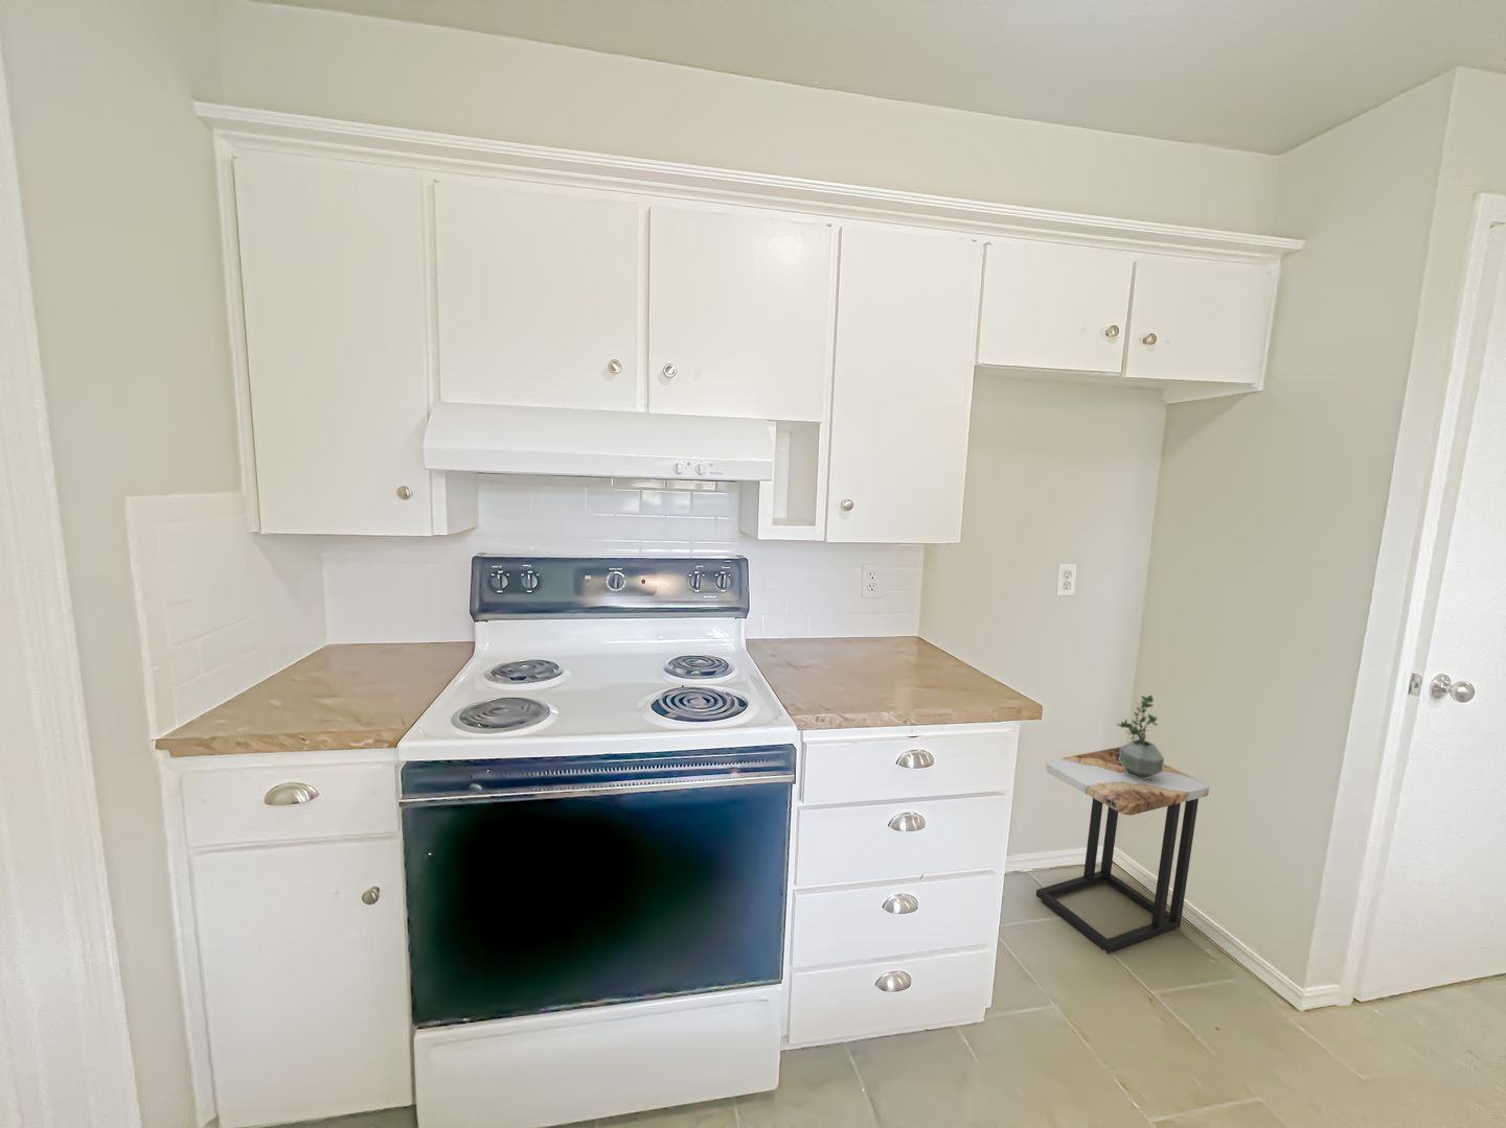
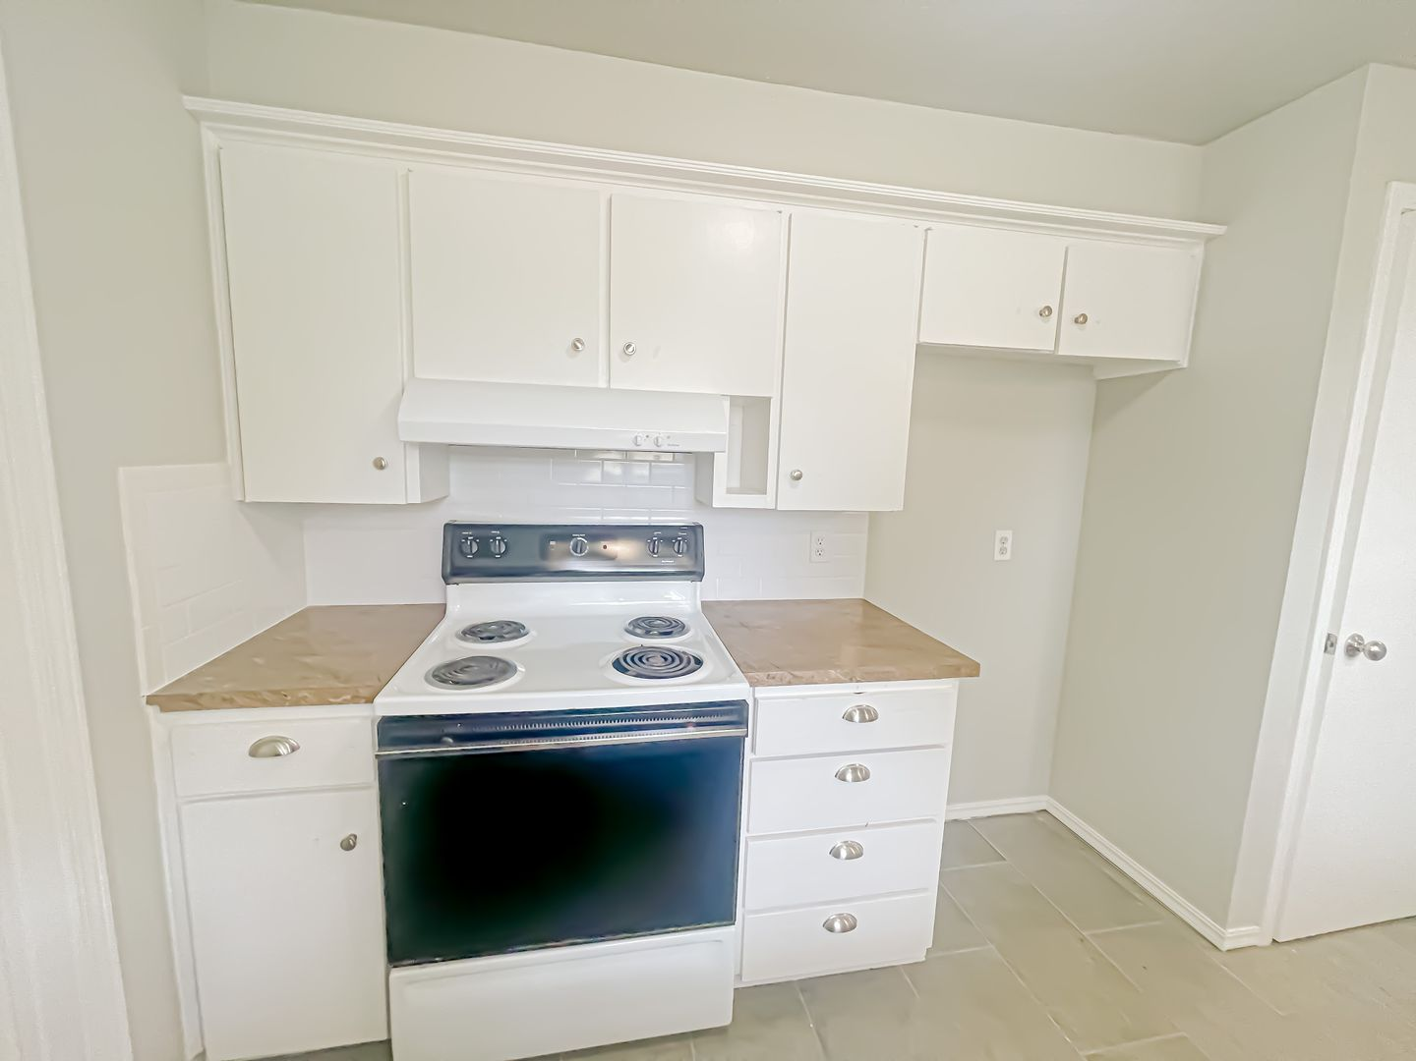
- potted plant [1116,693,1164,780]
- side table [1035,745,1210,954]
